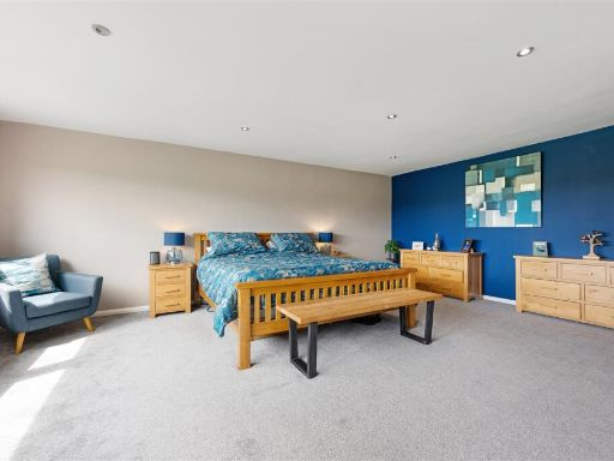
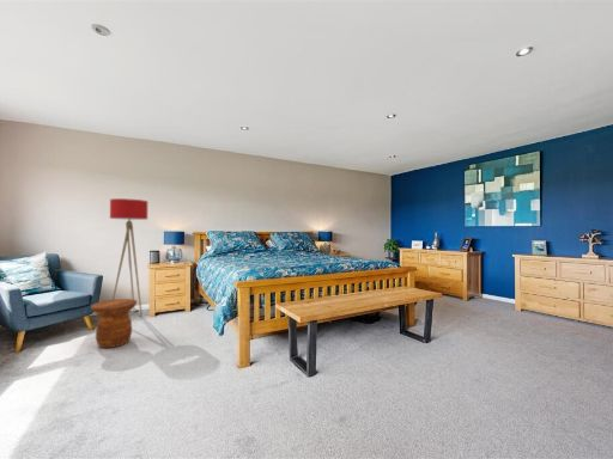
+ side table [90,298,138,349]
+ floor lamp [109,197,148,317]
